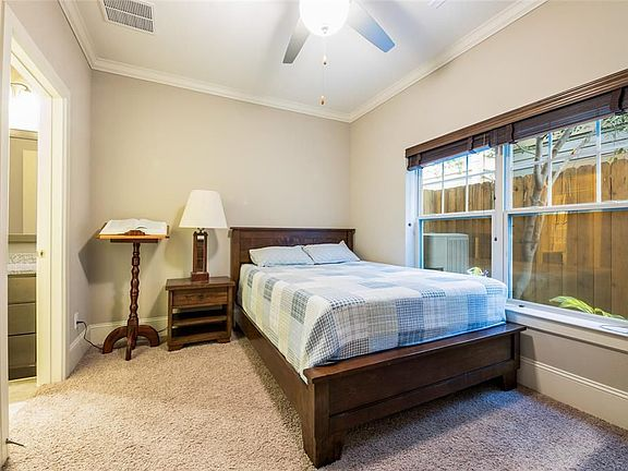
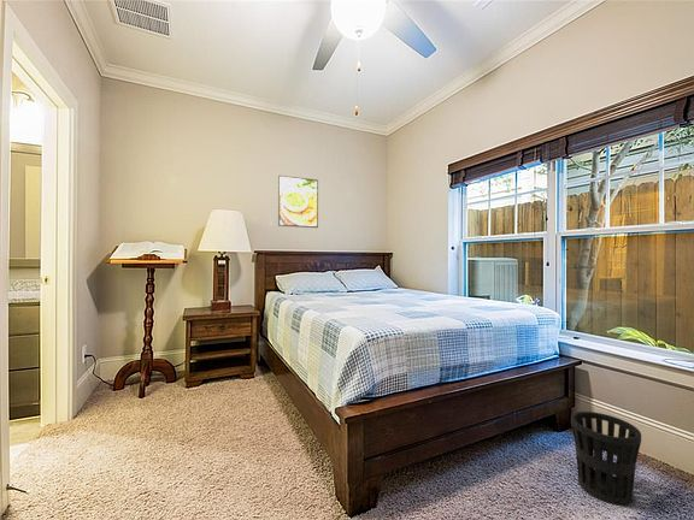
+ wastebasket [570,410,642,507]
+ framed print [277,175,319,229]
